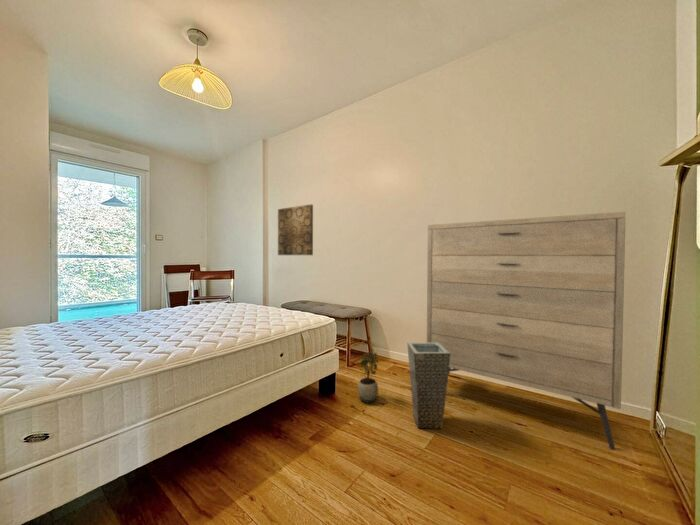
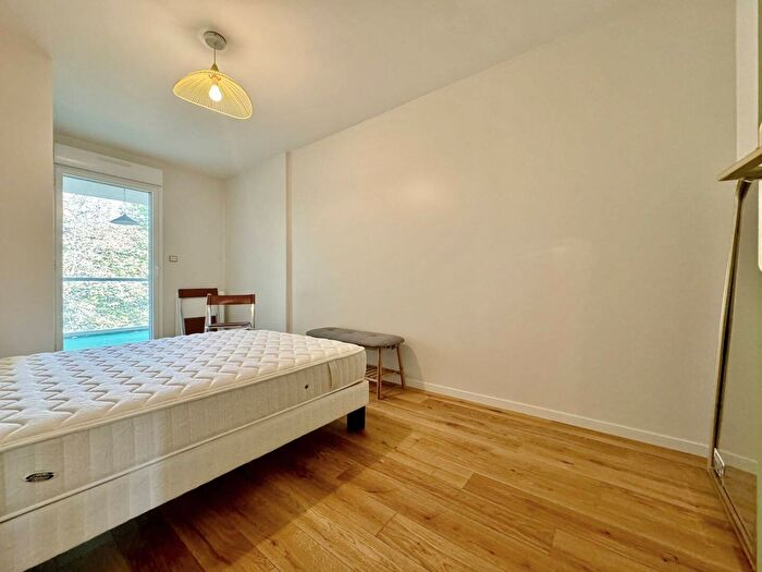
- potted plant [356,347,379,404]
- dresser [426,211,626,451]
- wall art [277,203,314,256]
- vase [406,341,451,430]
